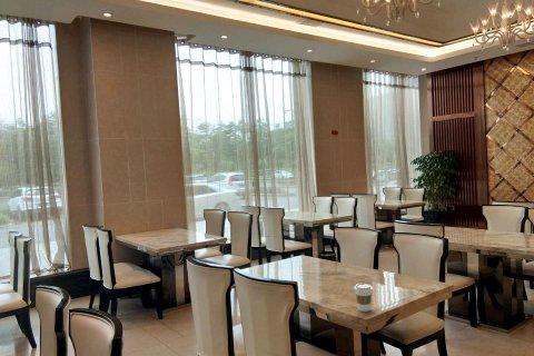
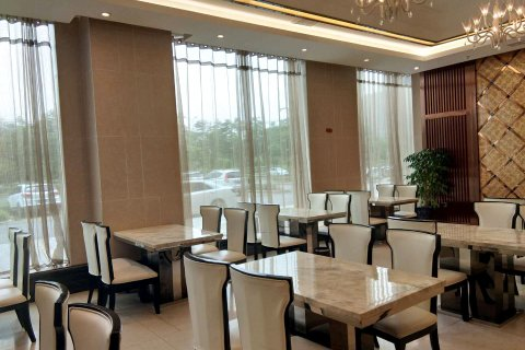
- coffee cup [353,283,374,313]
